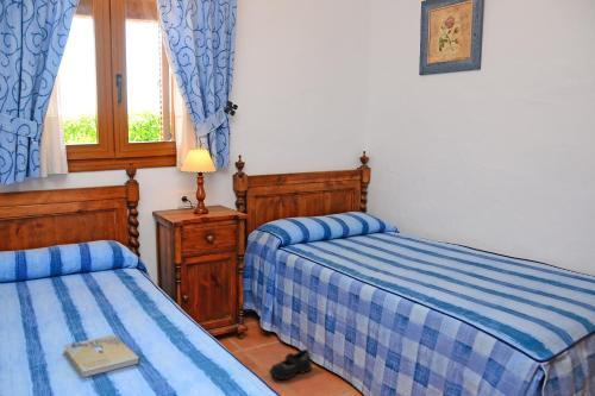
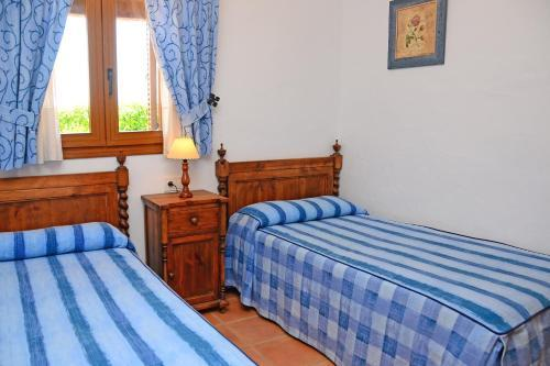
- book [62,333,142,378]
- shoe [268,348,313,381]
